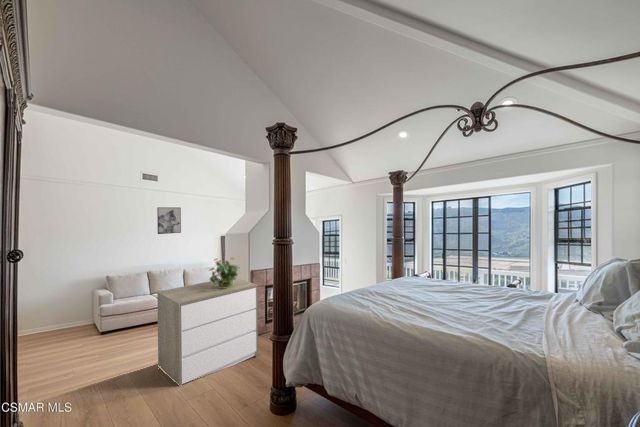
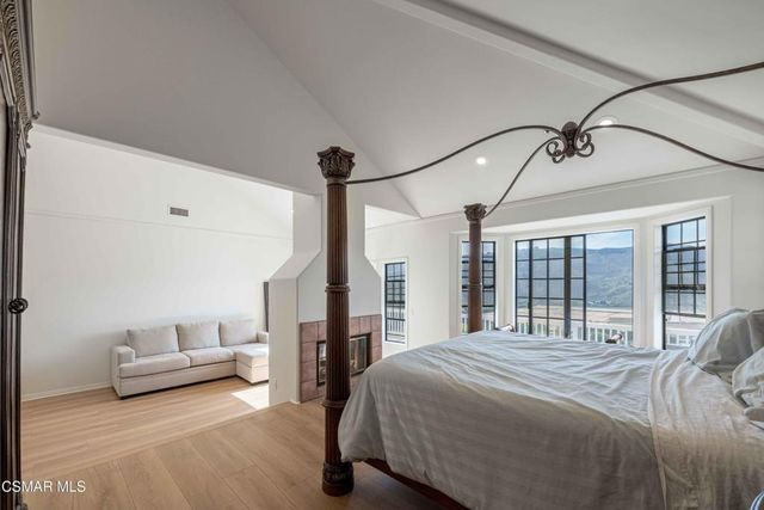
- potted plant [207,257,241,288]
- wall art [156,206,182,235]
- dresser [156,277,259,386]
